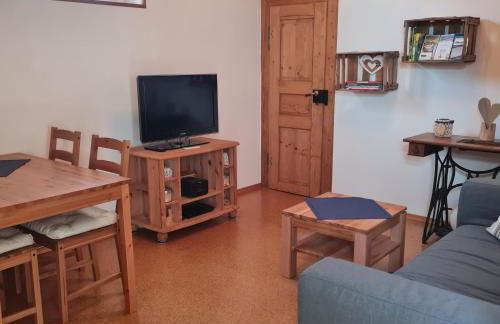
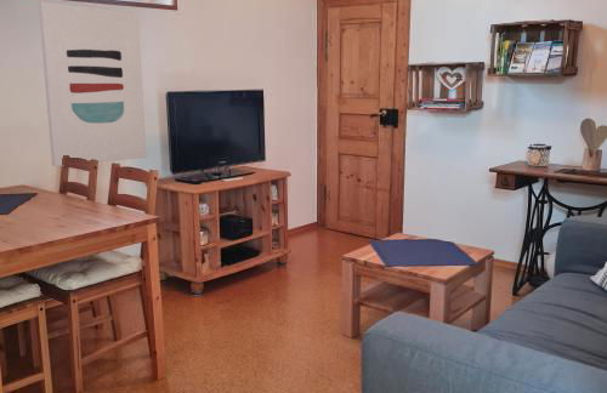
+ wall art [38,0,147,167]
